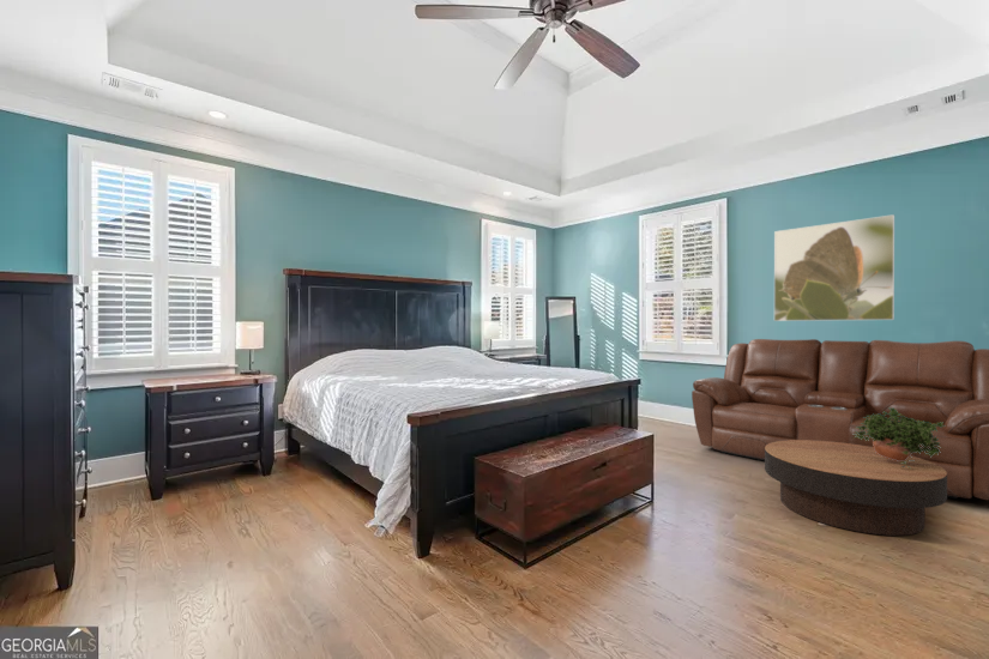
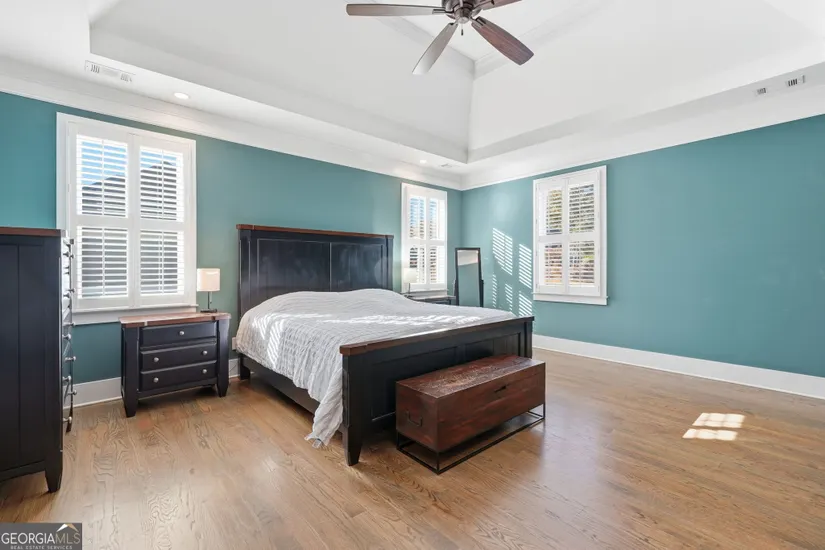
- sofa [691,338,989,501]
- potted plant [852,407,946,468]
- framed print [773,213,895,322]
- coffee table [764,440,948,537]
